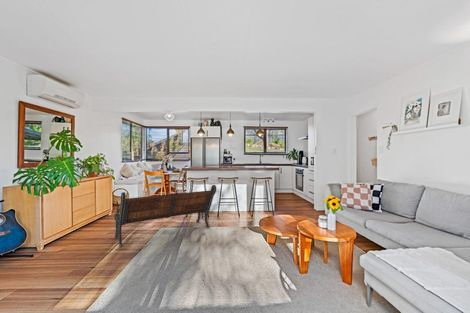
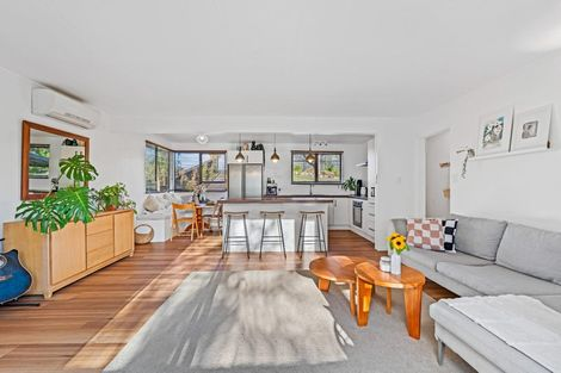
- bench [113,184,217,248]
